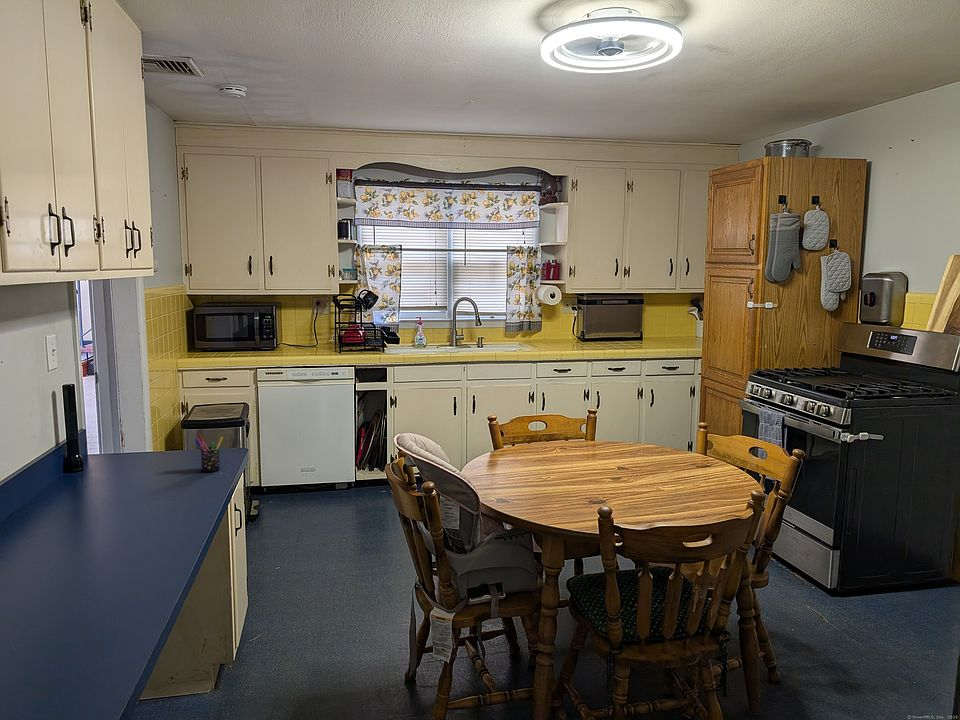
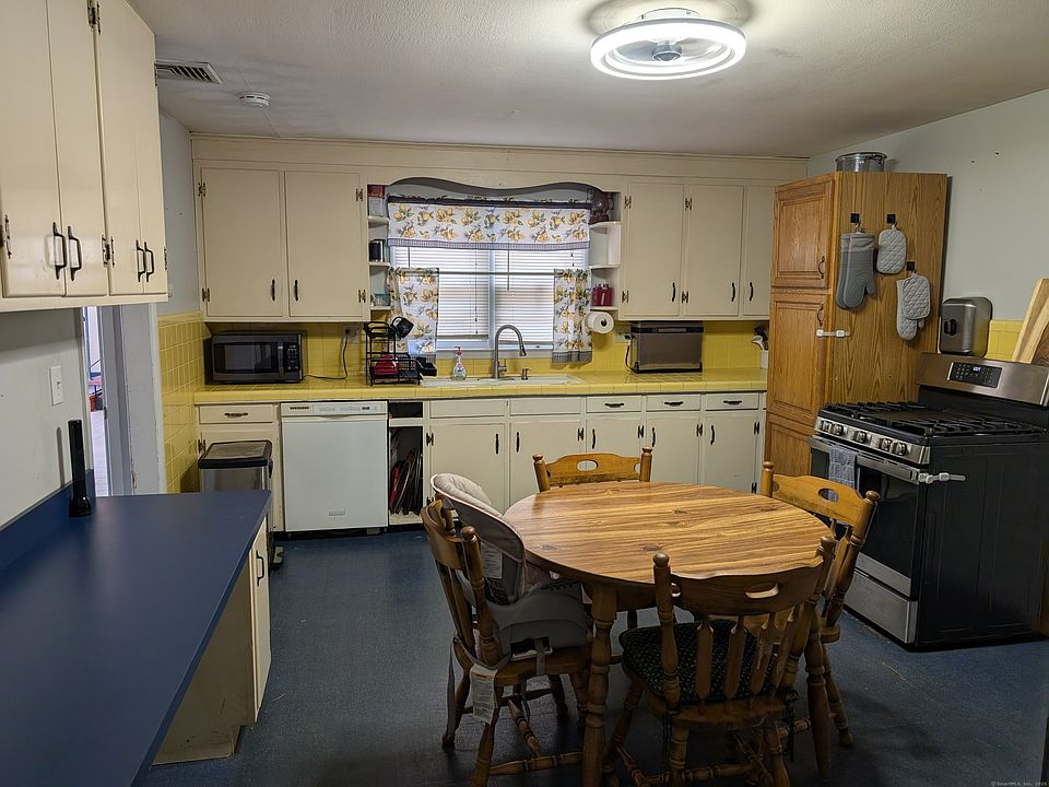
- pen holder [194,434,224,473]
